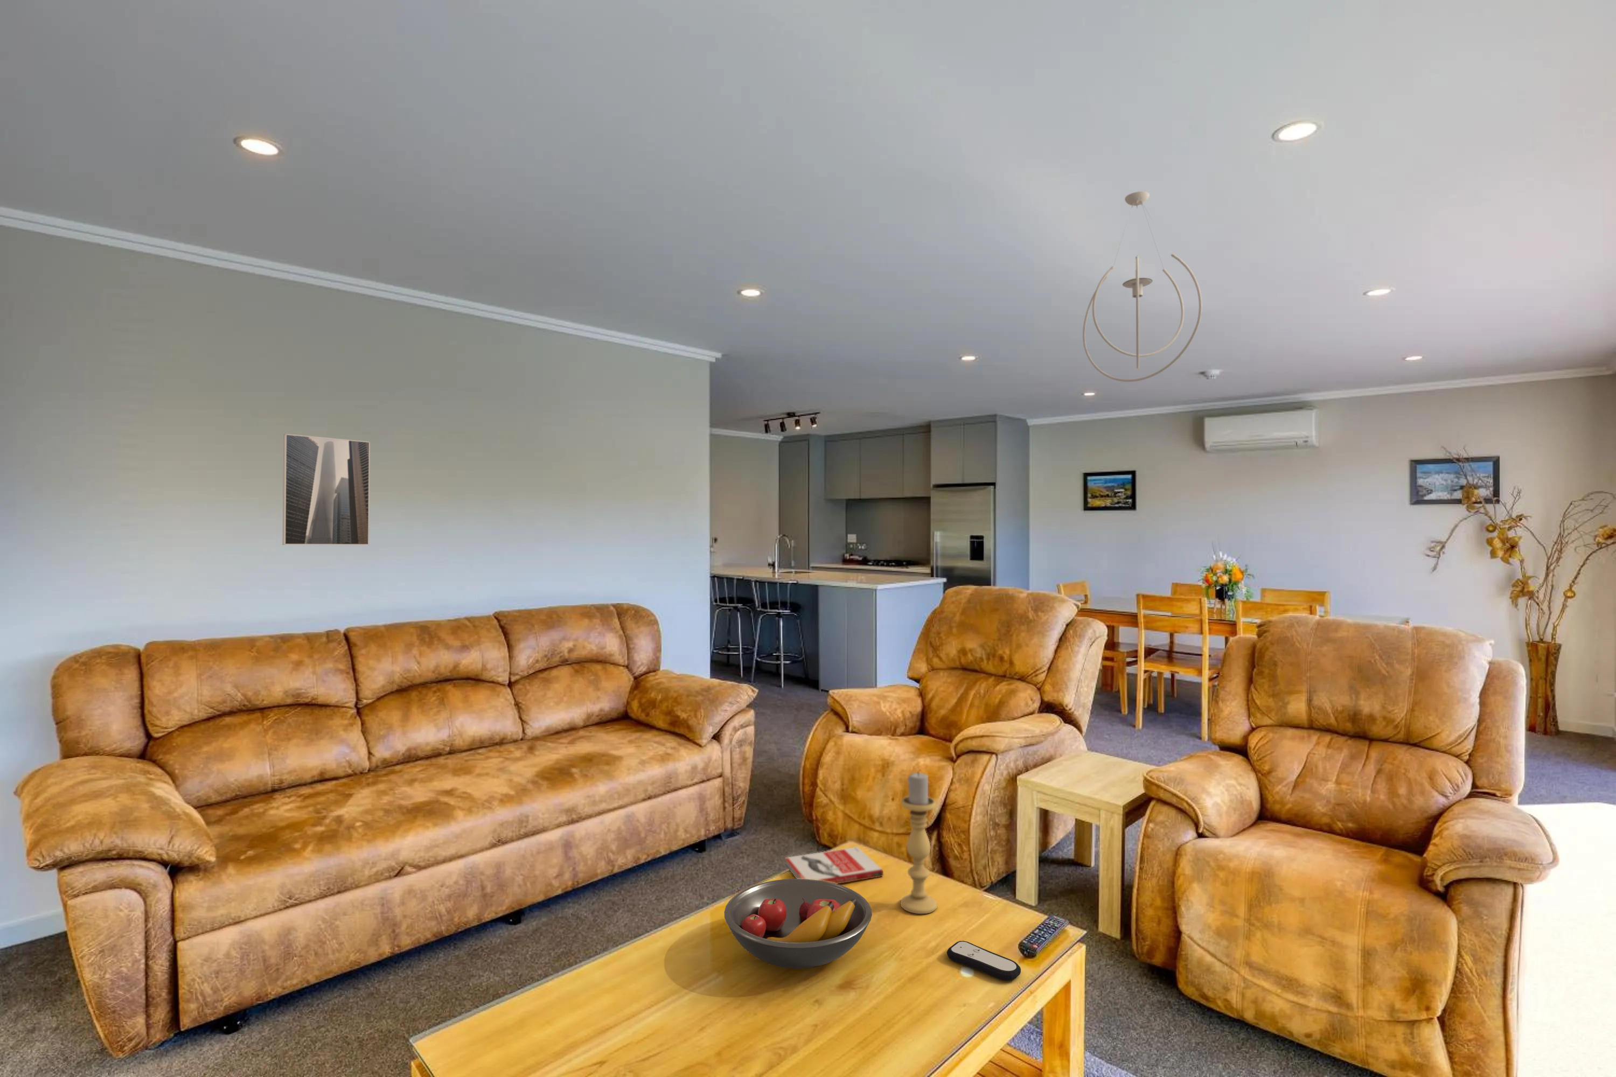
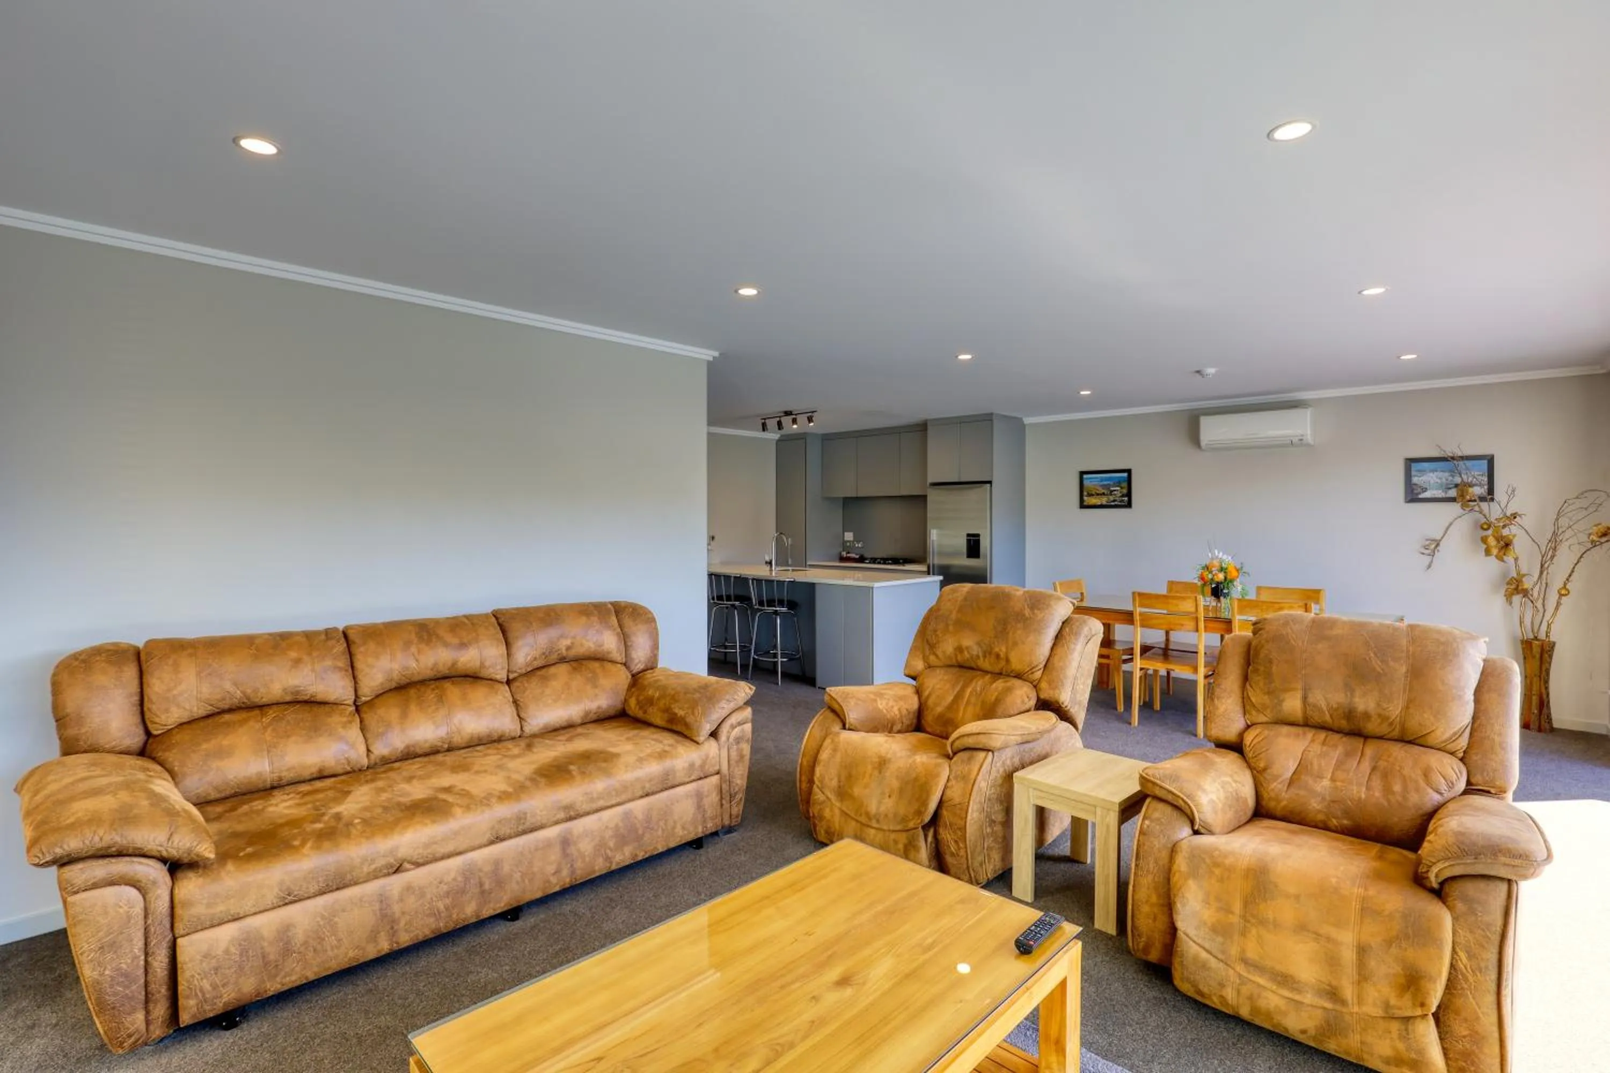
- fruit bowl [724,879,873,969]
- pendant light [1082,191,1202,382]
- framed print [283,434,370,546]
- candle holder [901,772,938,915]
- remote control [946,940,1021,981]
- book [784,846,884,885]
